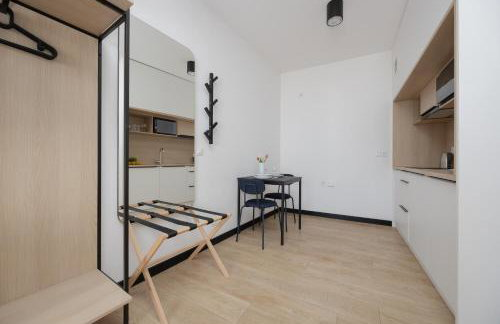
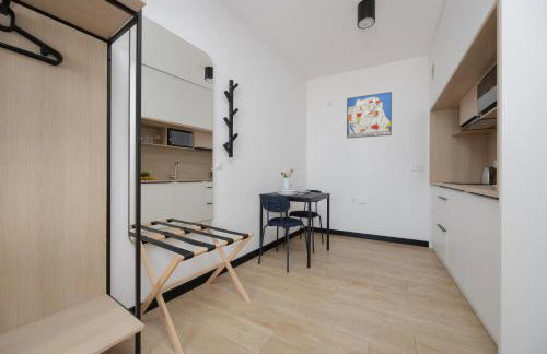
+ wall art [346,91,393,139]
